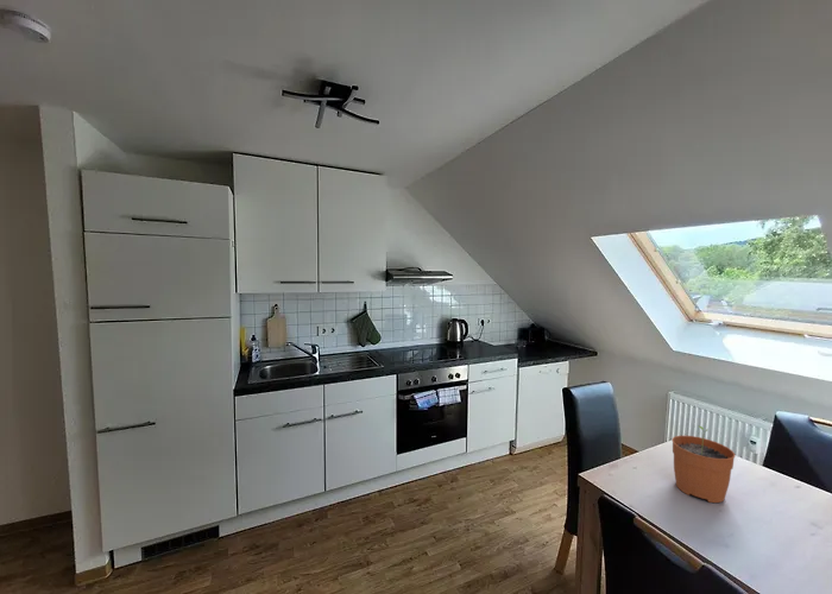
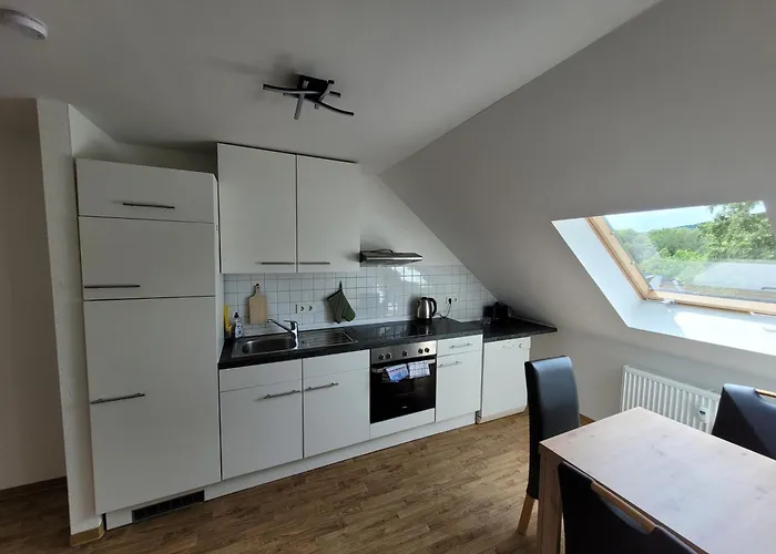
- plant pot [670,425,736,504]
